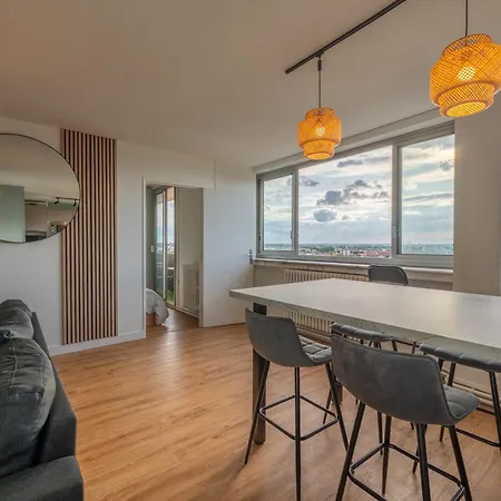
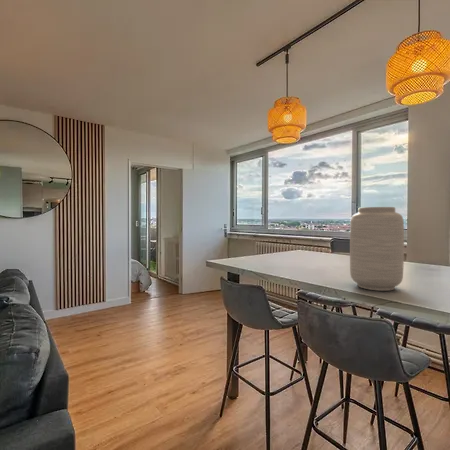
+ vase [349,206,405,292]
